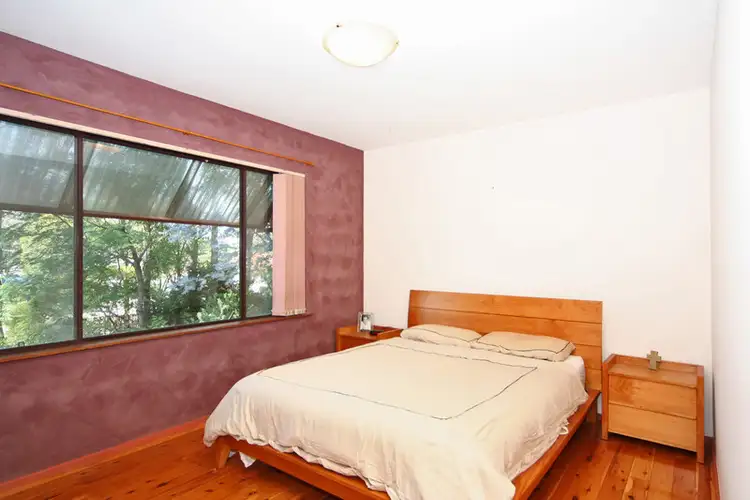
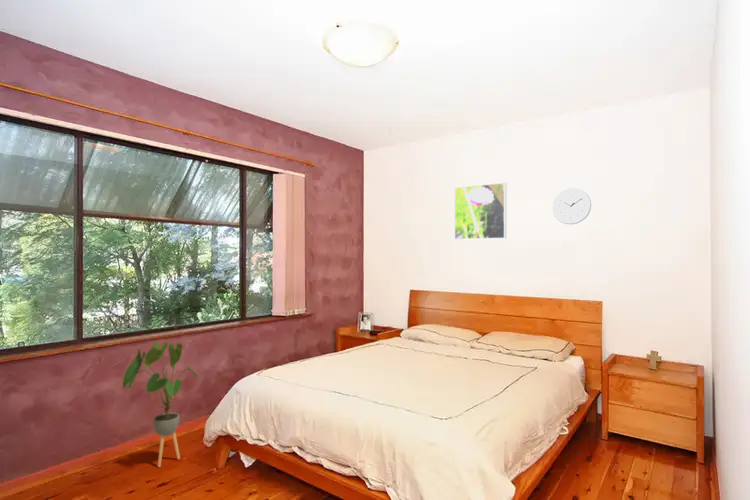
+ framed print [453,181,507,241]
+ house plant [122,340,201,468]
+ wall clock [551,187,592,225]
